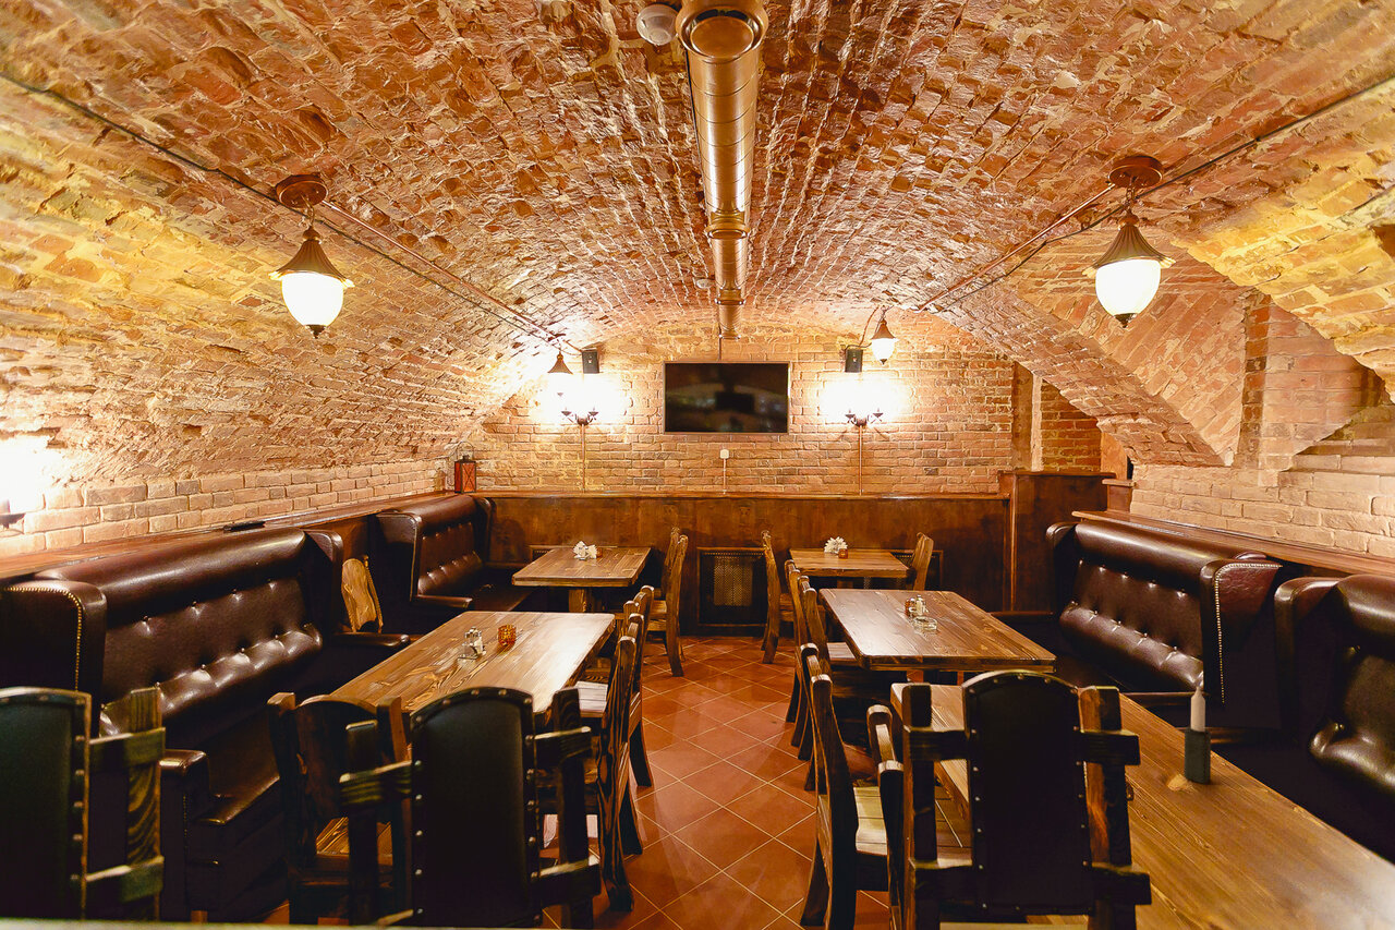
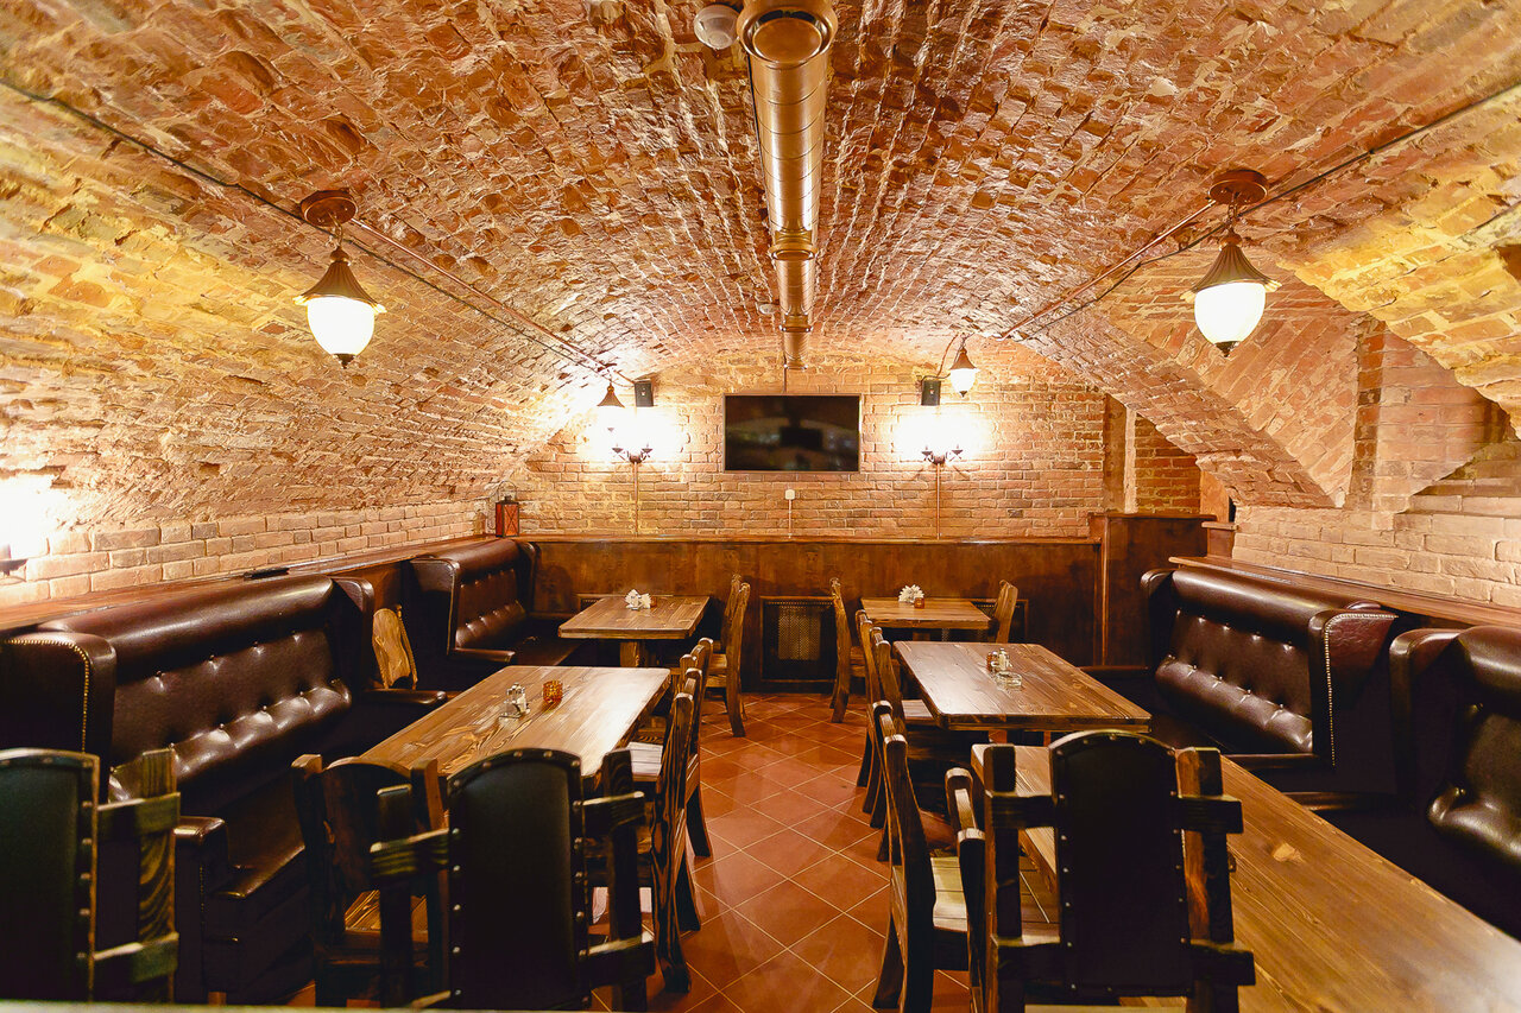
- candle [1184,686,1212,785]
